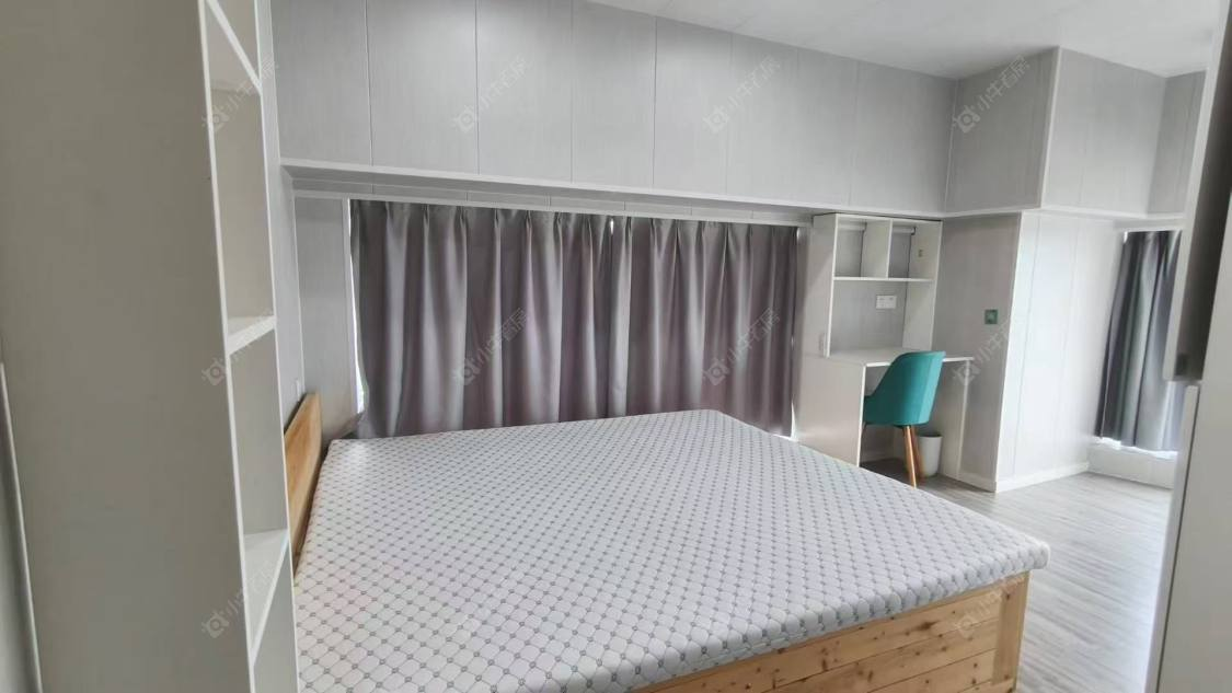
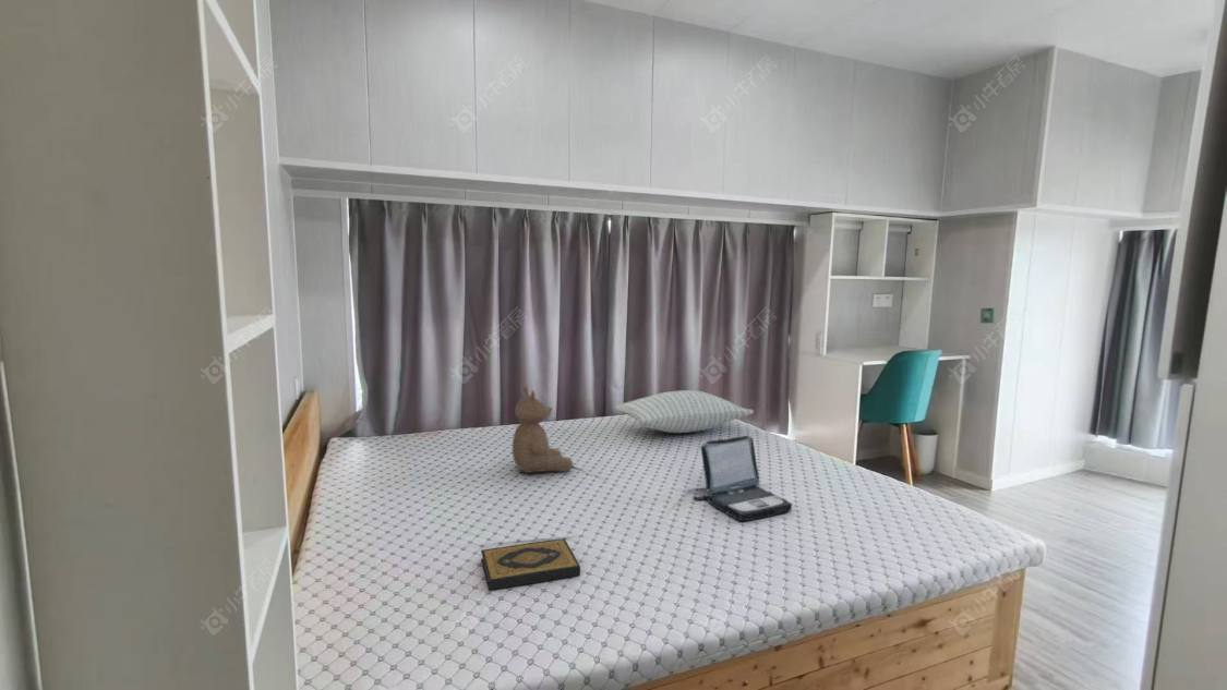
+ laptop [693,435,793,522]
+ hardback book [480,537,581,591]
+ pillow [614,389,755,434]
+ teddy bear [512,385,574,474]
